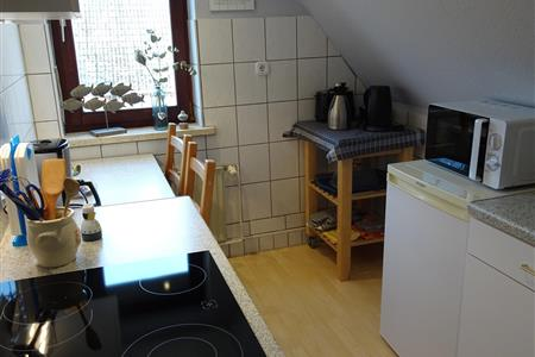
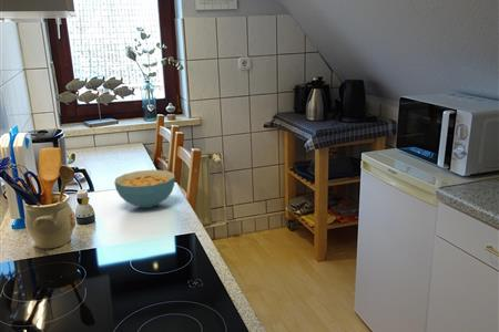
+ cereal bowl [113,169,176,209]
